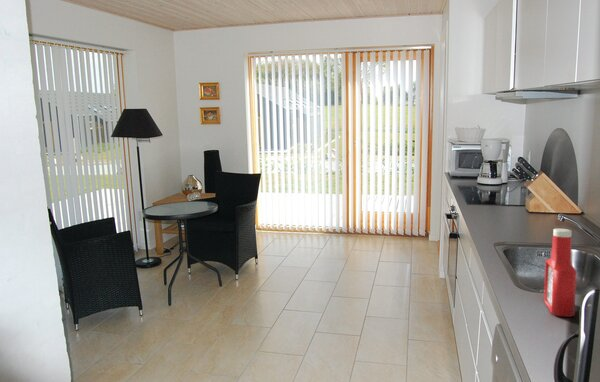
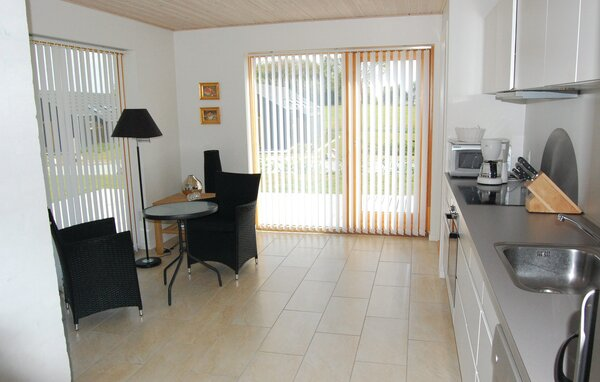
- soap bottle [543,228,578,318]
